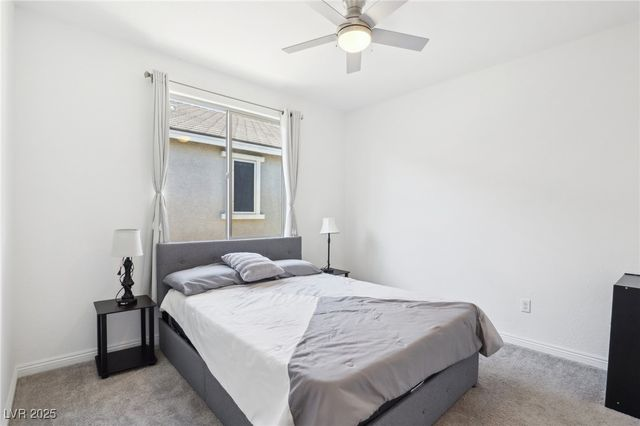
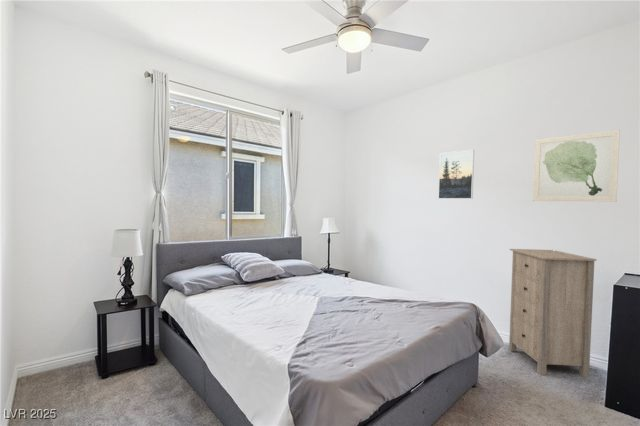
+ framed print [437,149,475,200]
+ wall art [532,129,621,203]
+ storage cabinet [508,248,597,378]
